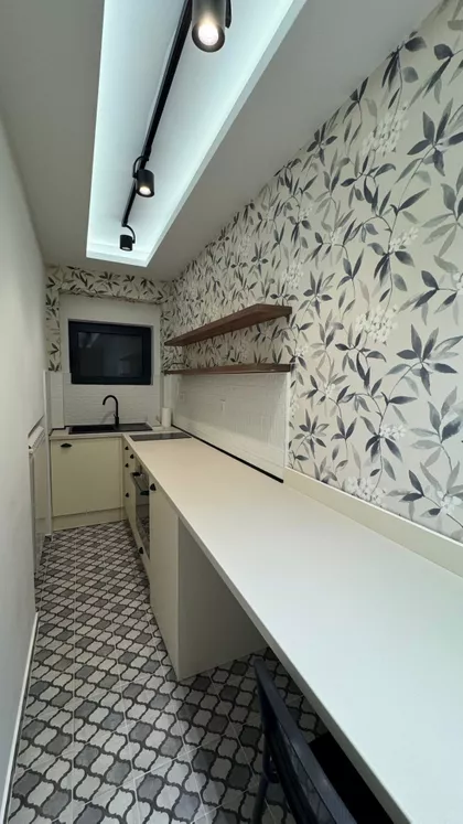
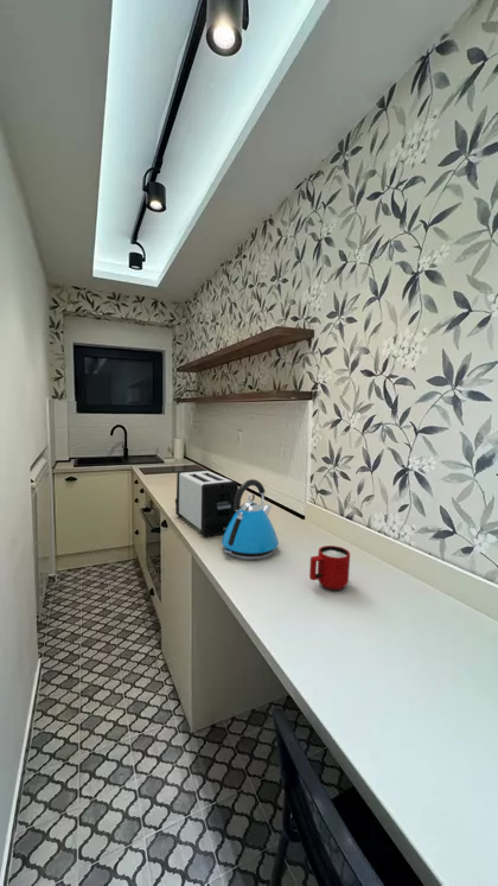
+ kettle [221,478,280,561]
+ toaster [174,469,240,538]
+ mug [308,544,351,592]
